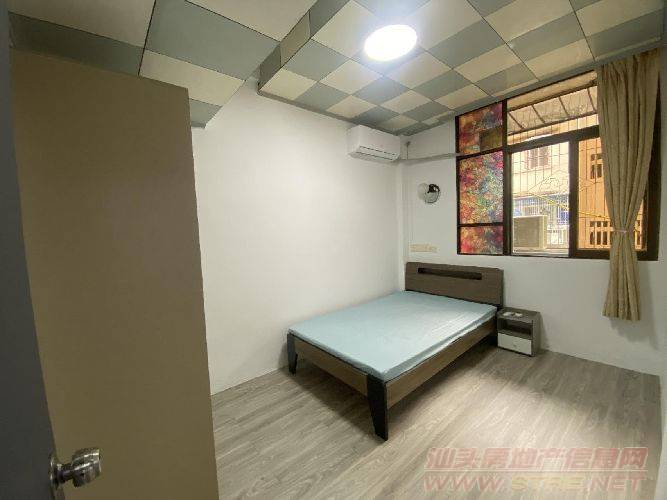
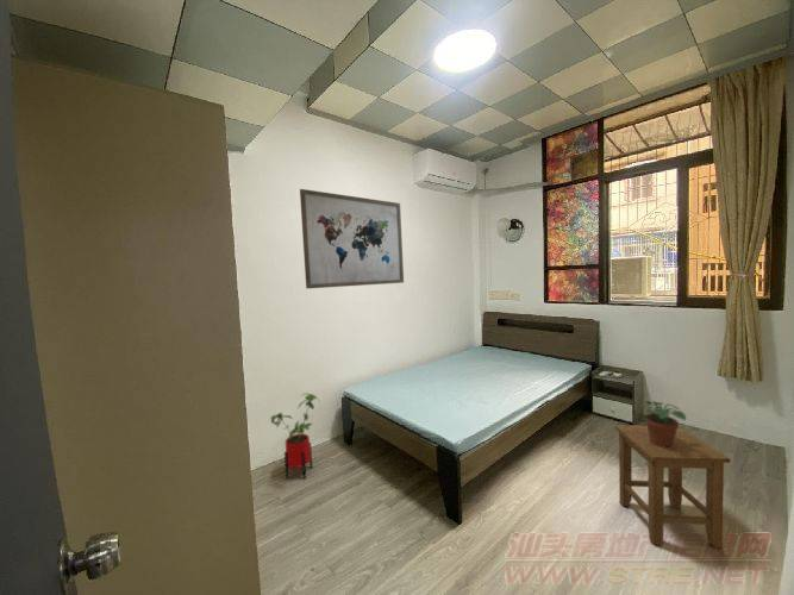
+ wall art [299,188,405,290]
+ stool [614,425,731,550]
+ potted plant [639,400,687,449]
+ house plant [269,392,321,480]
